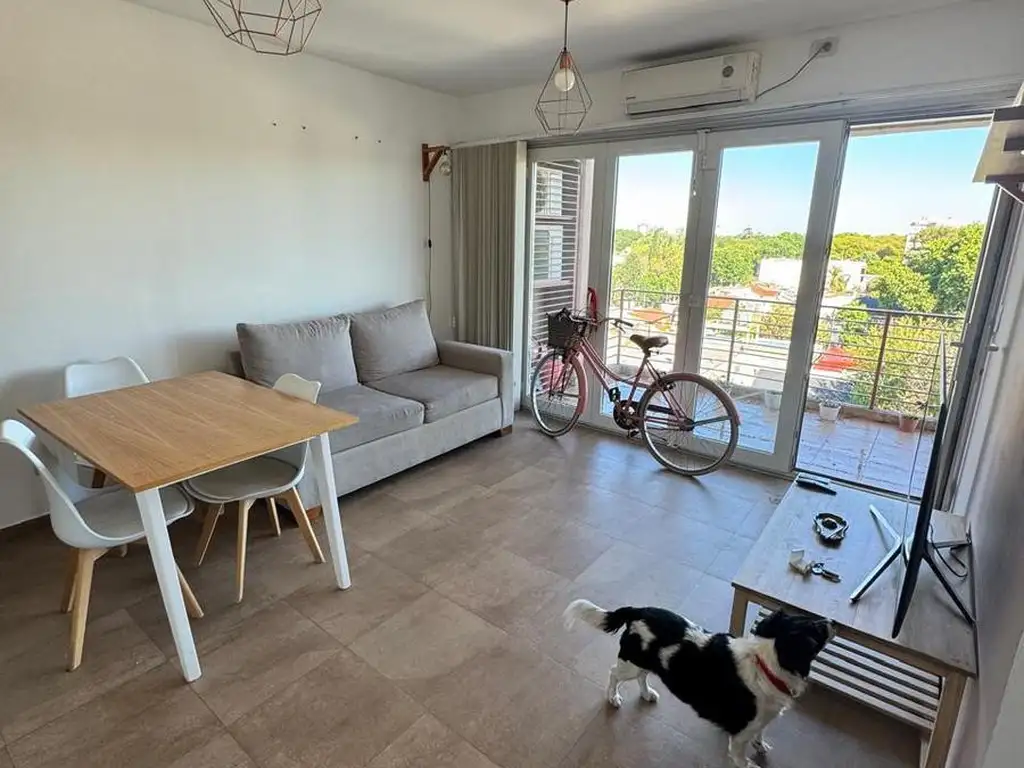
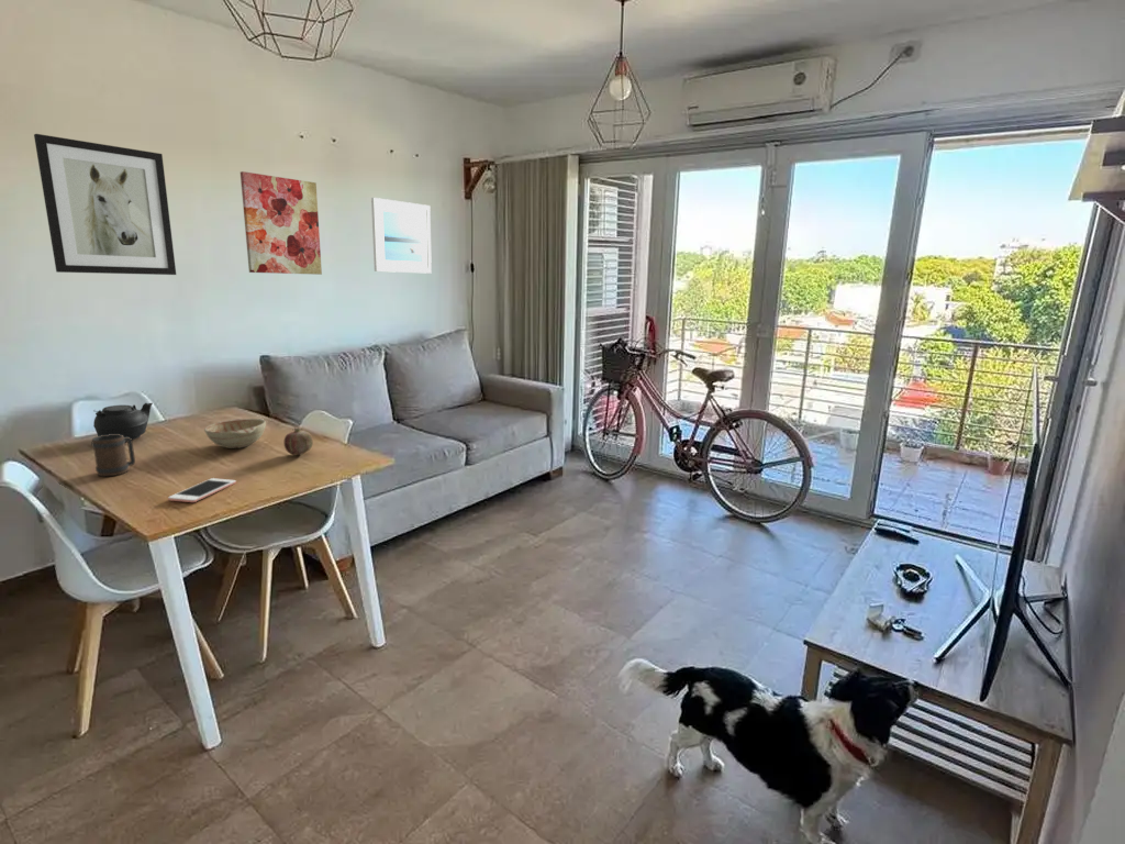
+ wall art [33,133,177,276]
+ decorative bowl [203,418,267,449]
+ cell phone [167,477,237,503]
+ mug [90,434,136,477]
+ teapot [92,402,154,441]
+ fruit [283,426,314,456]
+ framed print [370,197,433,275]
+ wall art [240,170,323,276]
